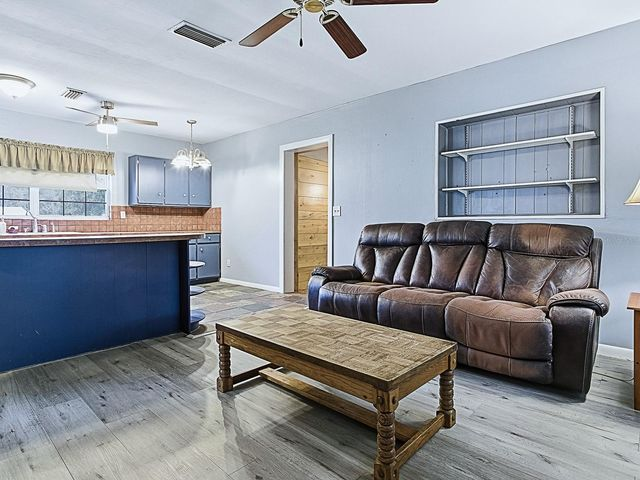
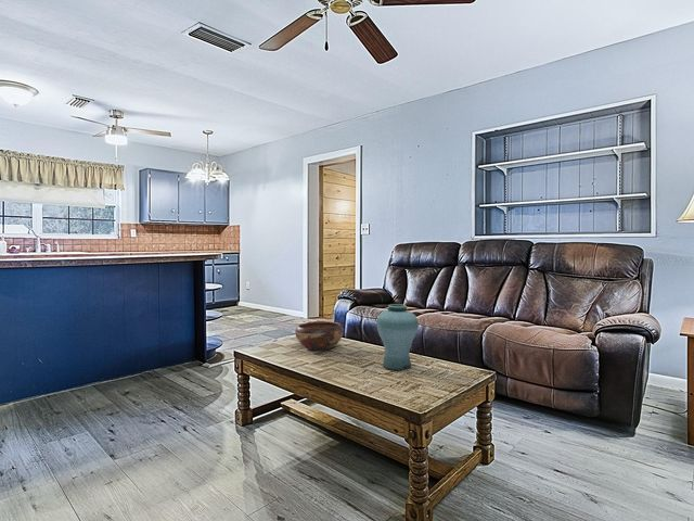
+ vase [375,303,420,371]
+ decorative bowl [294,320,344,352]
